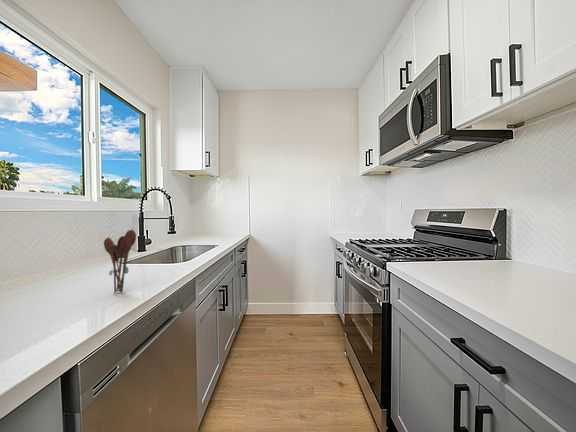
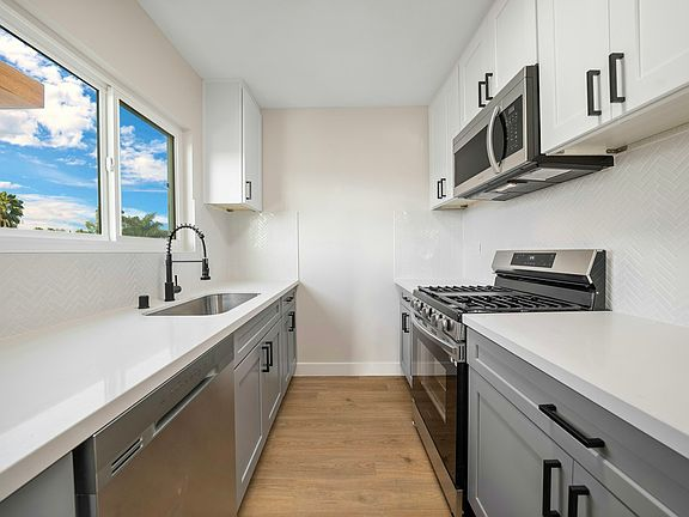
- utensil holder [103,229,137,294]
